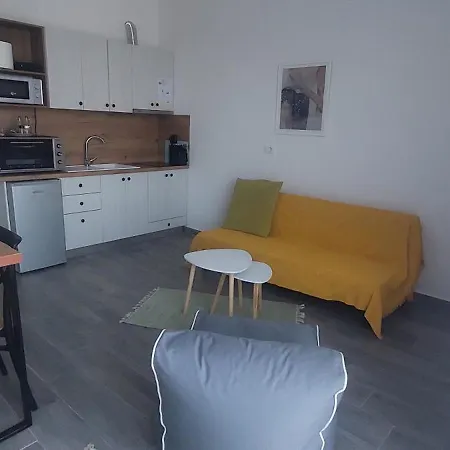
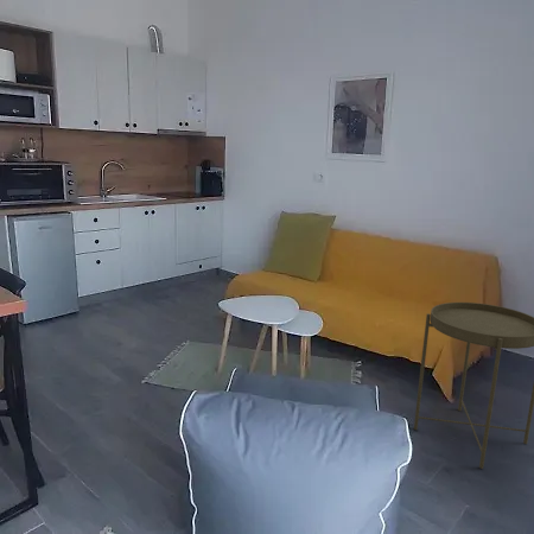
+ side table [413,301,534,470]
